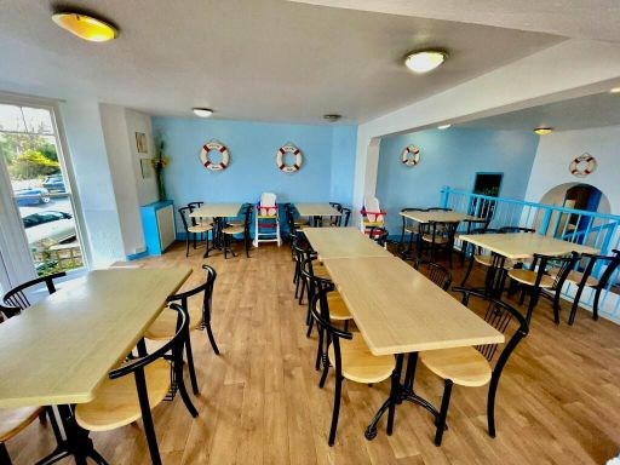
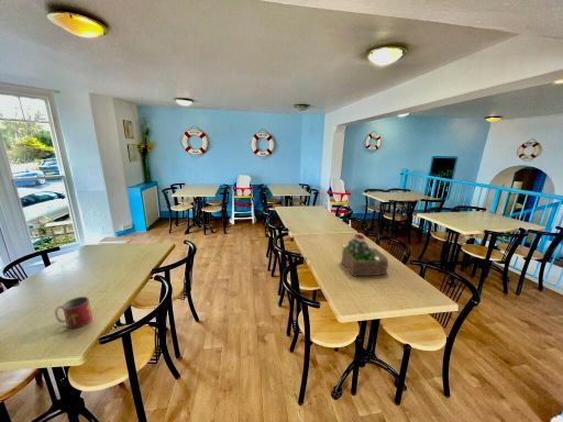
+ mug [54,296,93,330]
+ succulent plant [341,233,389,278]
